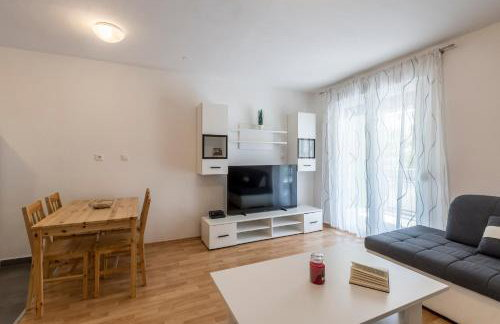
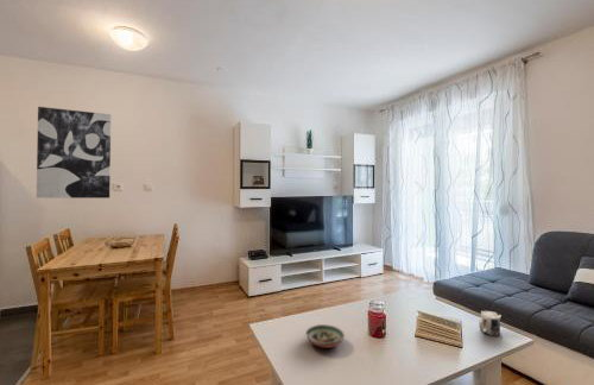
+ decorative bowl [305,323,346,349]
+ mug [478,310,503,336]
+ wall art [36,106,112,200]
